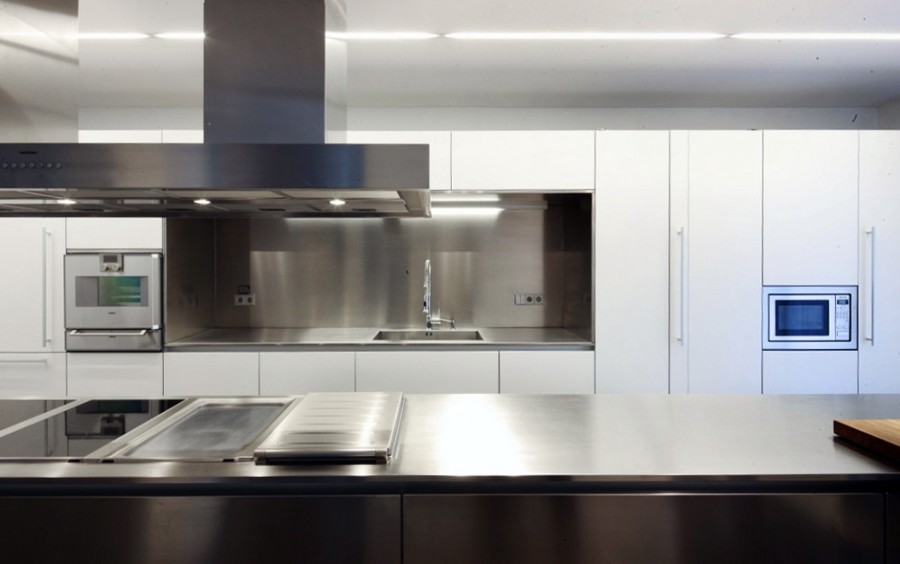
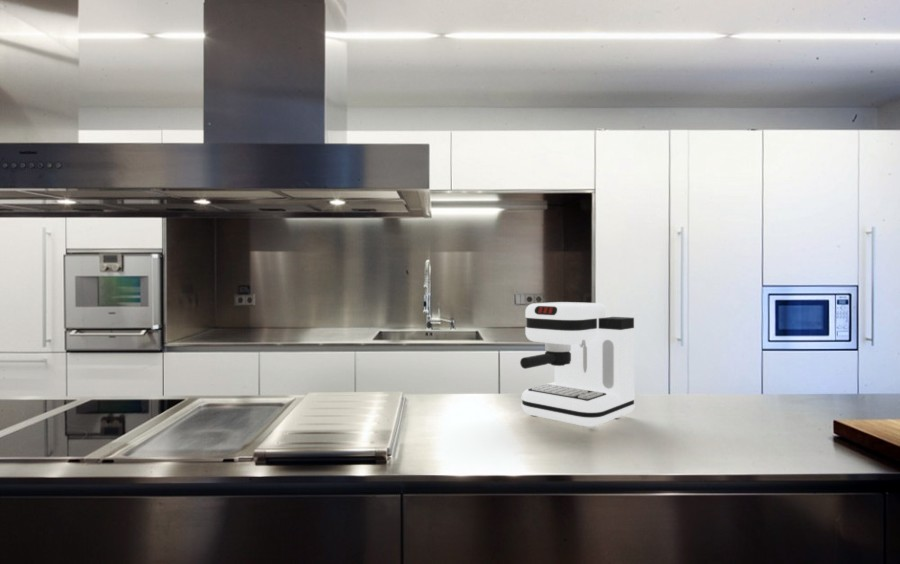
+ coffee maker [519,301,636,429]
